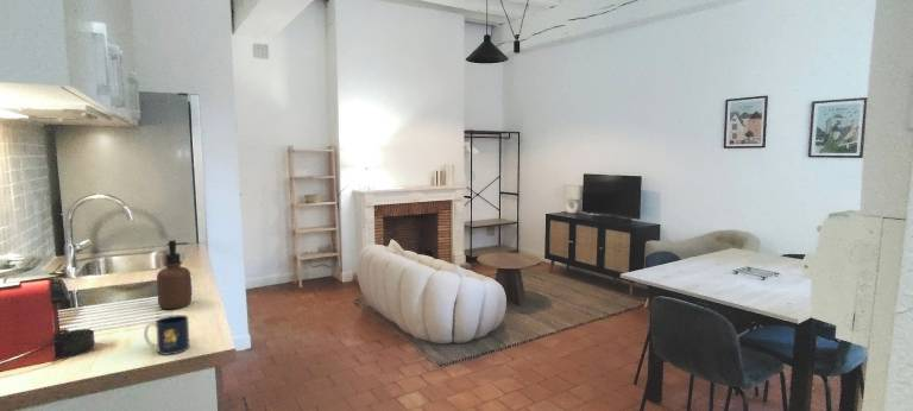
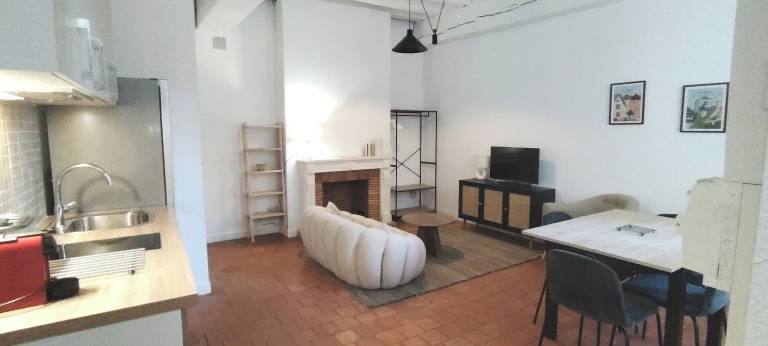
- mug [143,314,190,356]
- soap dispenser [156,239,193,310]
